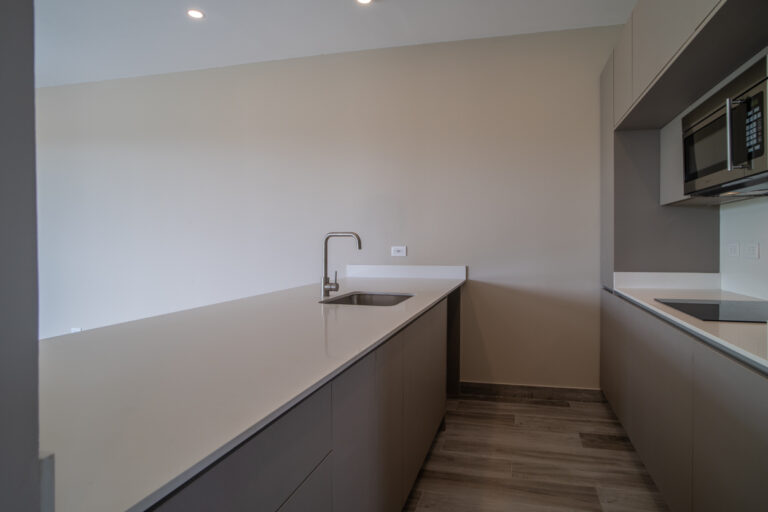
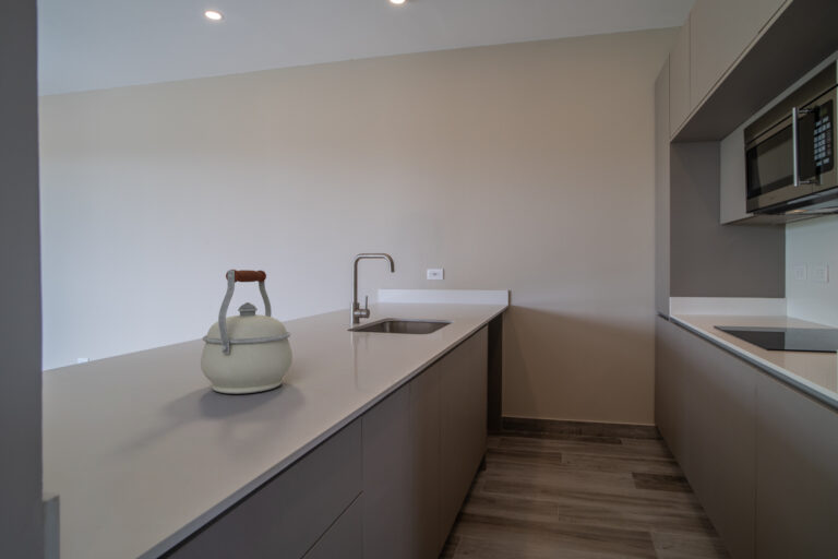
+ kettle [200,269,294,395]
